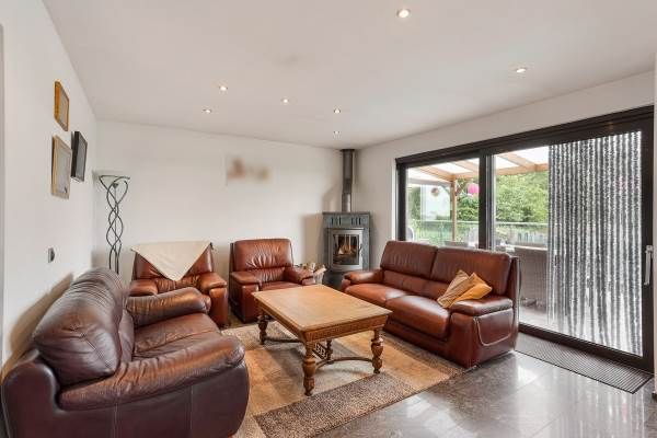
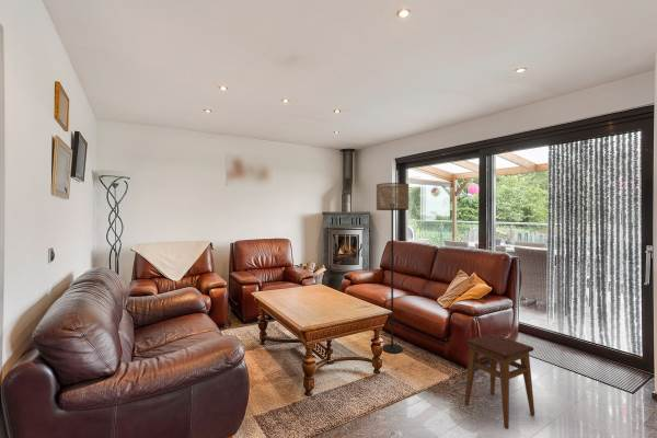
+ stool [463,333,535,430]
+ floor lamp [376,182,410,354]
